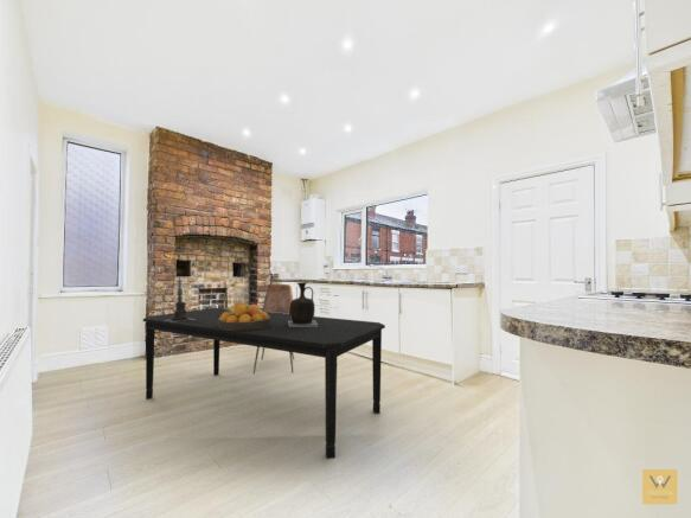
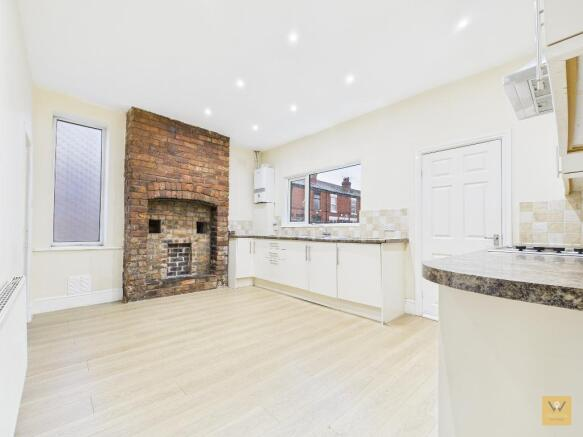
- candle holder [165,277,196,322]
- dining table [142,307,386,460]
- dining chair [252,283,295,375]
- vase [288,281,318,327]
- fruit bowl [218,301,270,331]
